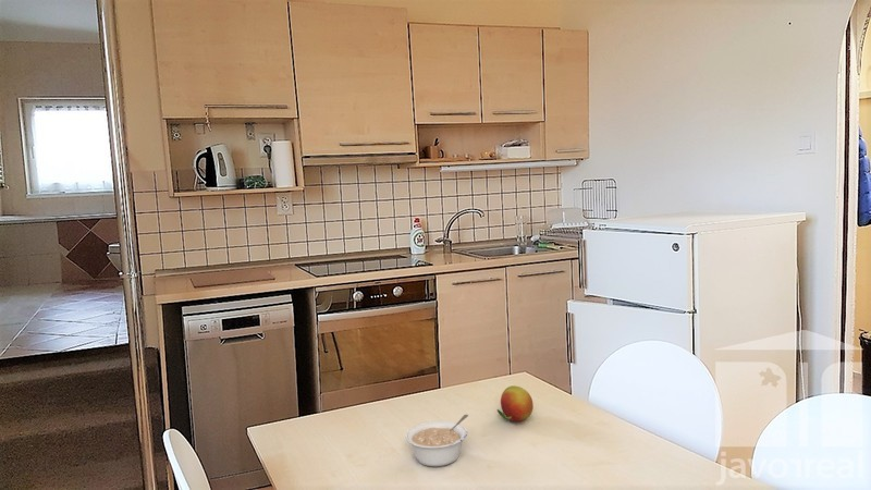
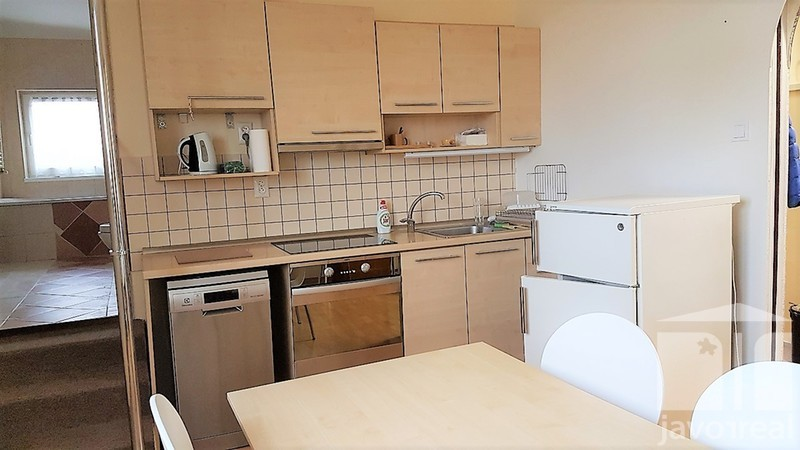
- fruit [495,384,535,422]
- legume [405,414,469,467]
